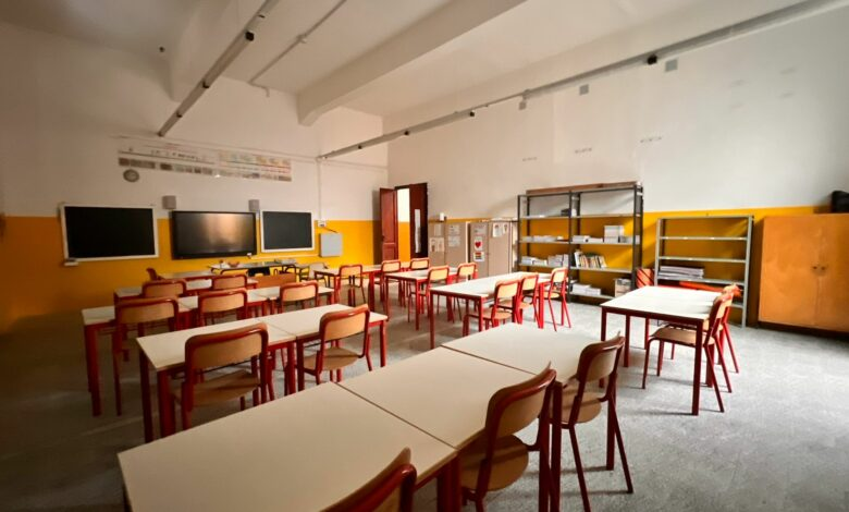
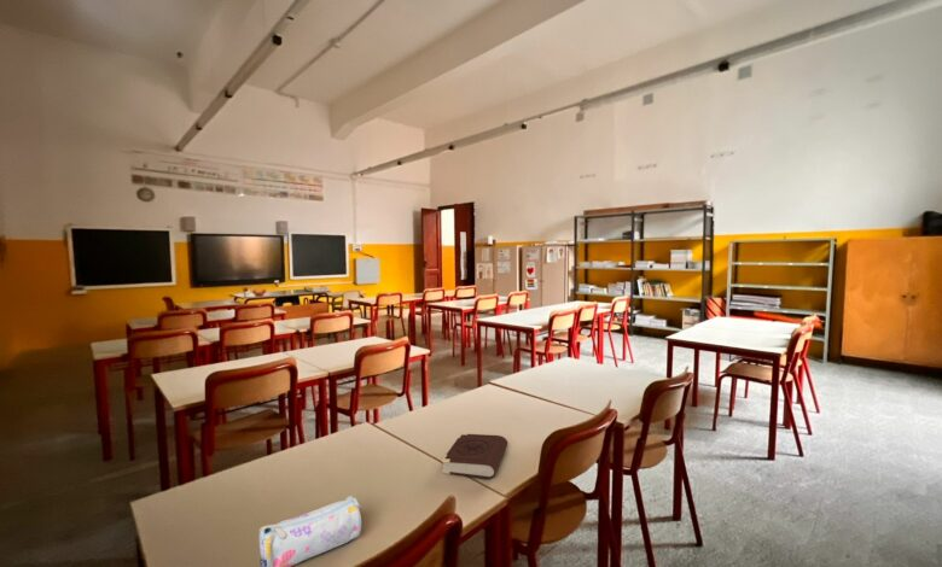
+ book [440,432,508,480]
+ pencil case [257,495,362,567]
